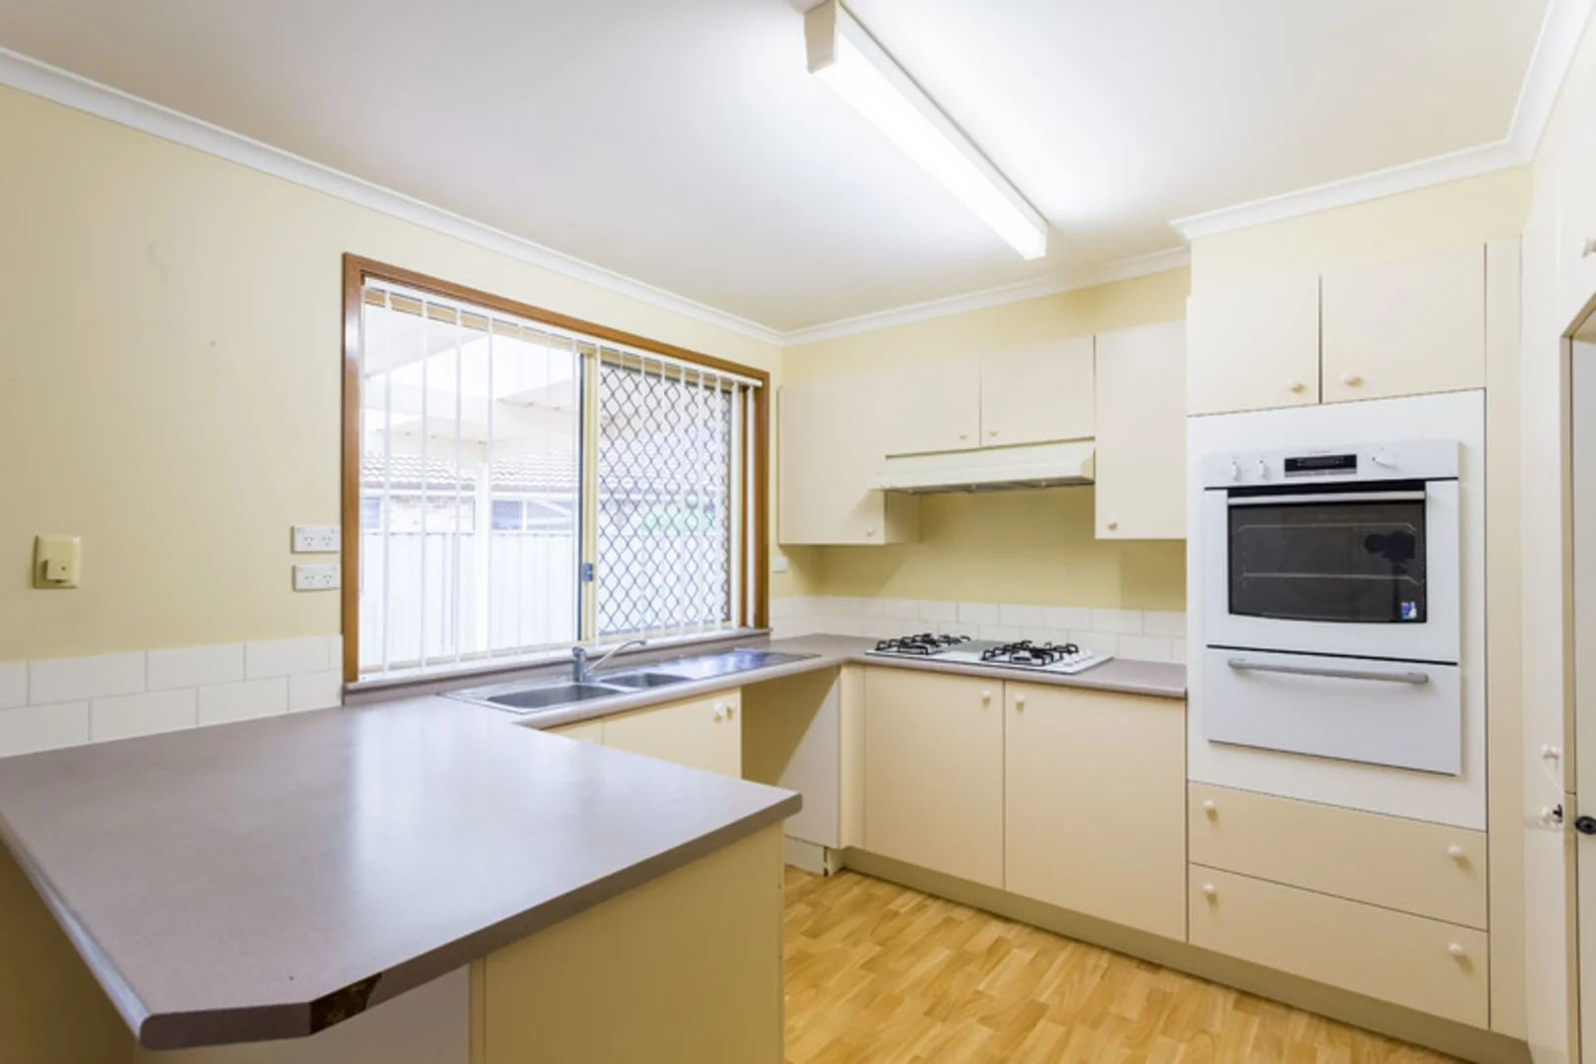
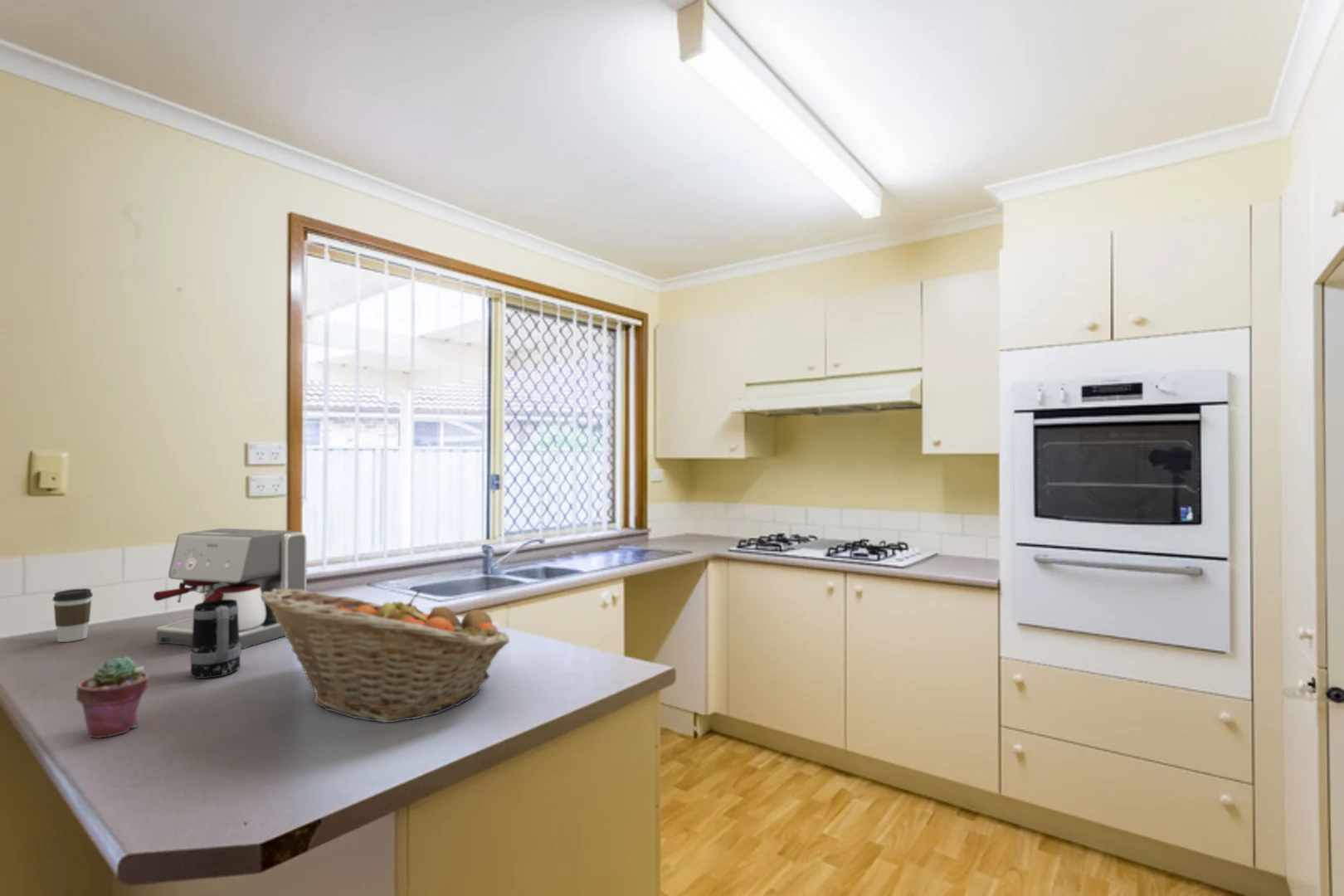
+ potted succulent [75,655,150,739]
+ coffee maker [153,528,308,650]
+ mug [189,600,241,679]
+ fruit basket [261,589,510,723]
+ coffee cup [52,587,94,643]
